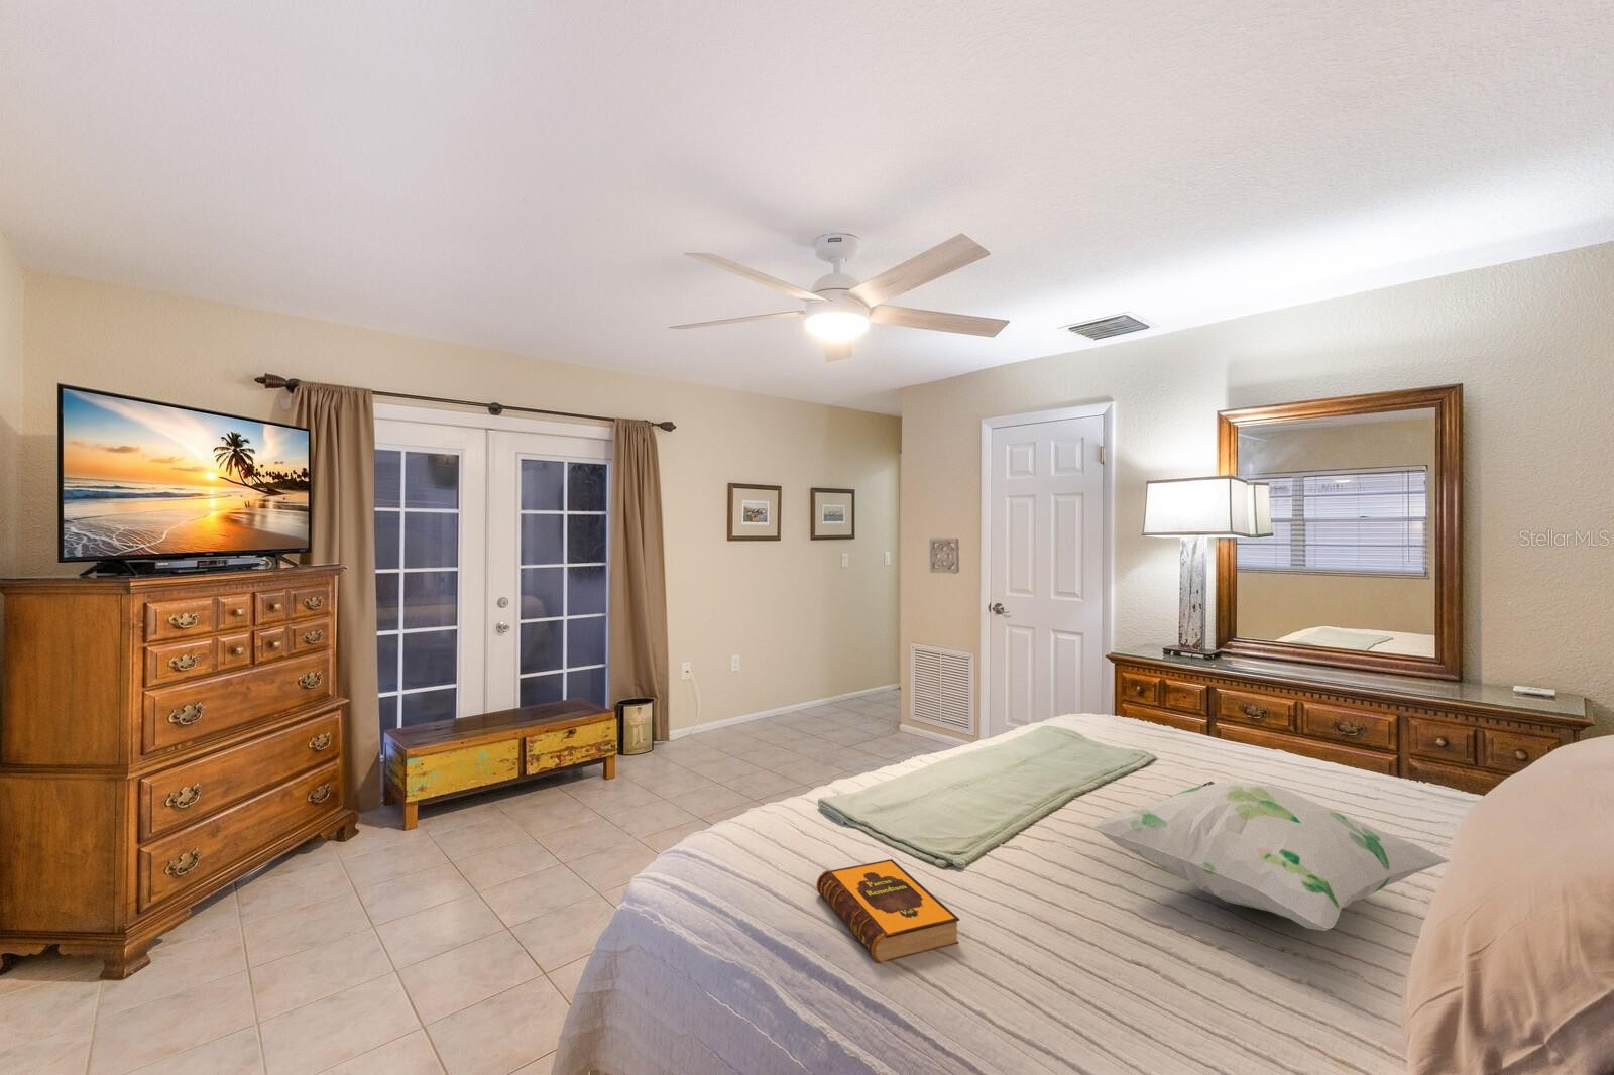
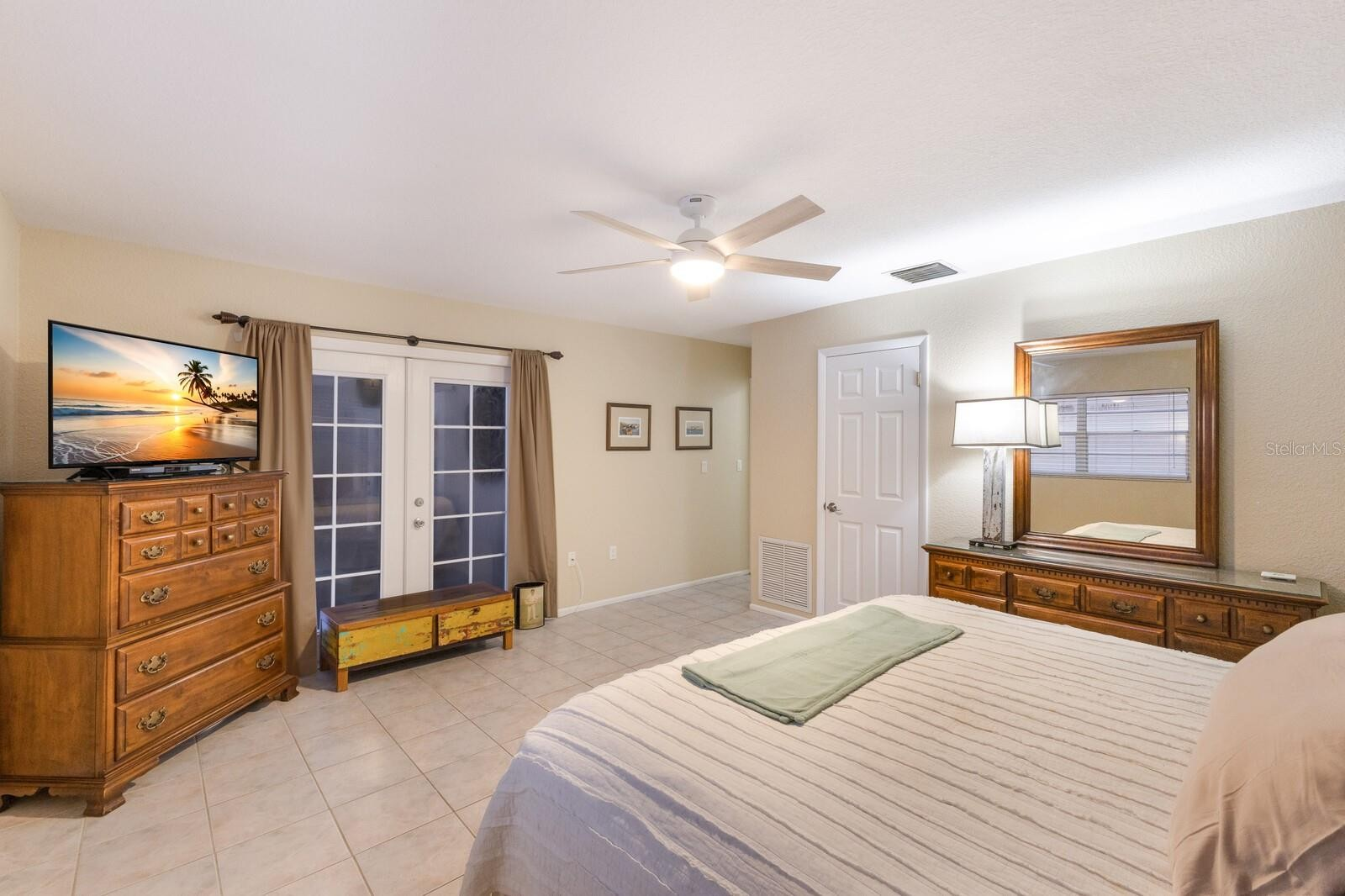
- wall ornament [929,538,960,575]
- hardback book [816,858,960,965]
- decorative pillow [1091,781,1451,932]
